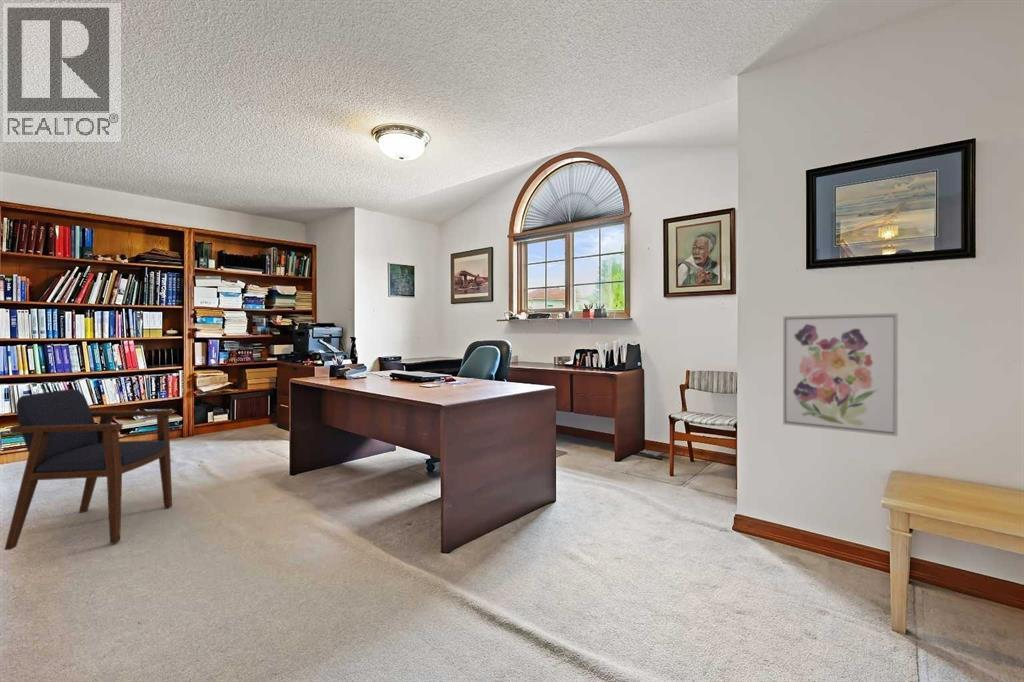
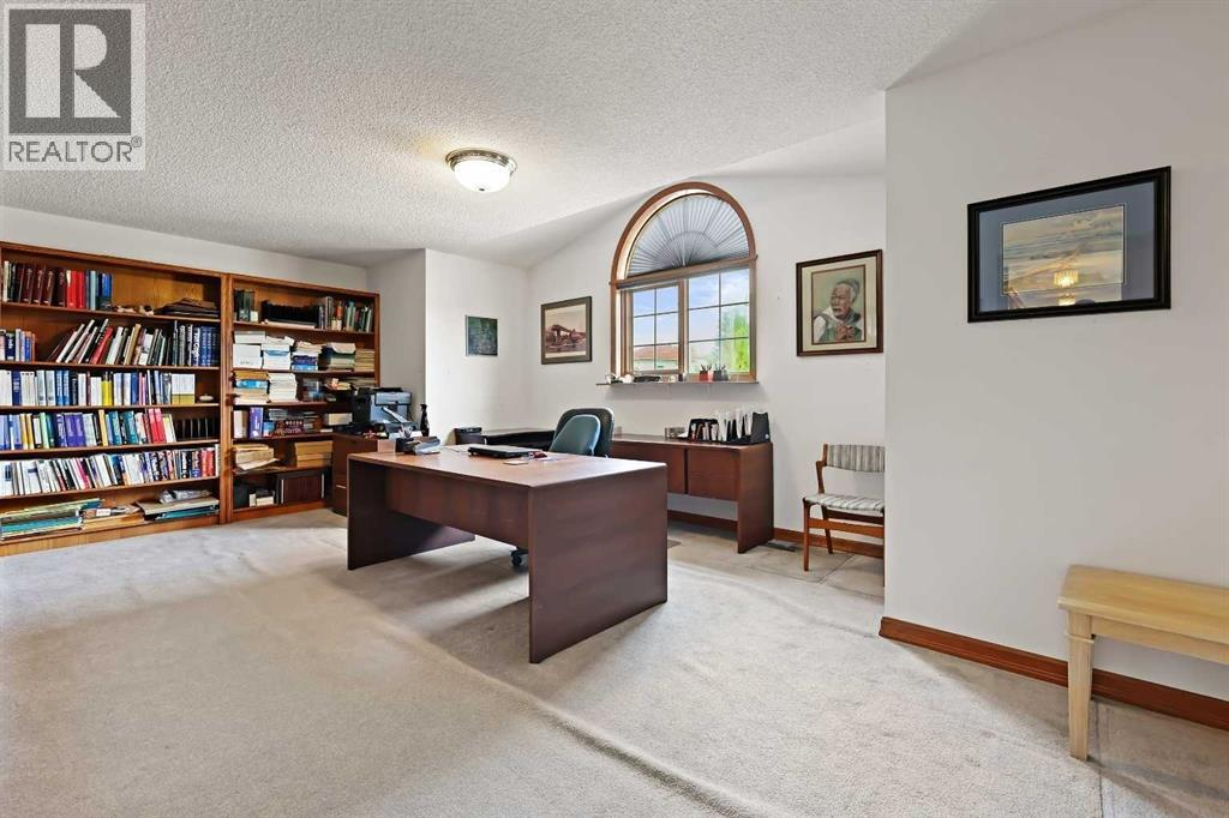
- armchair [4,388,173,551]
- wall art [782,312,899,437]
